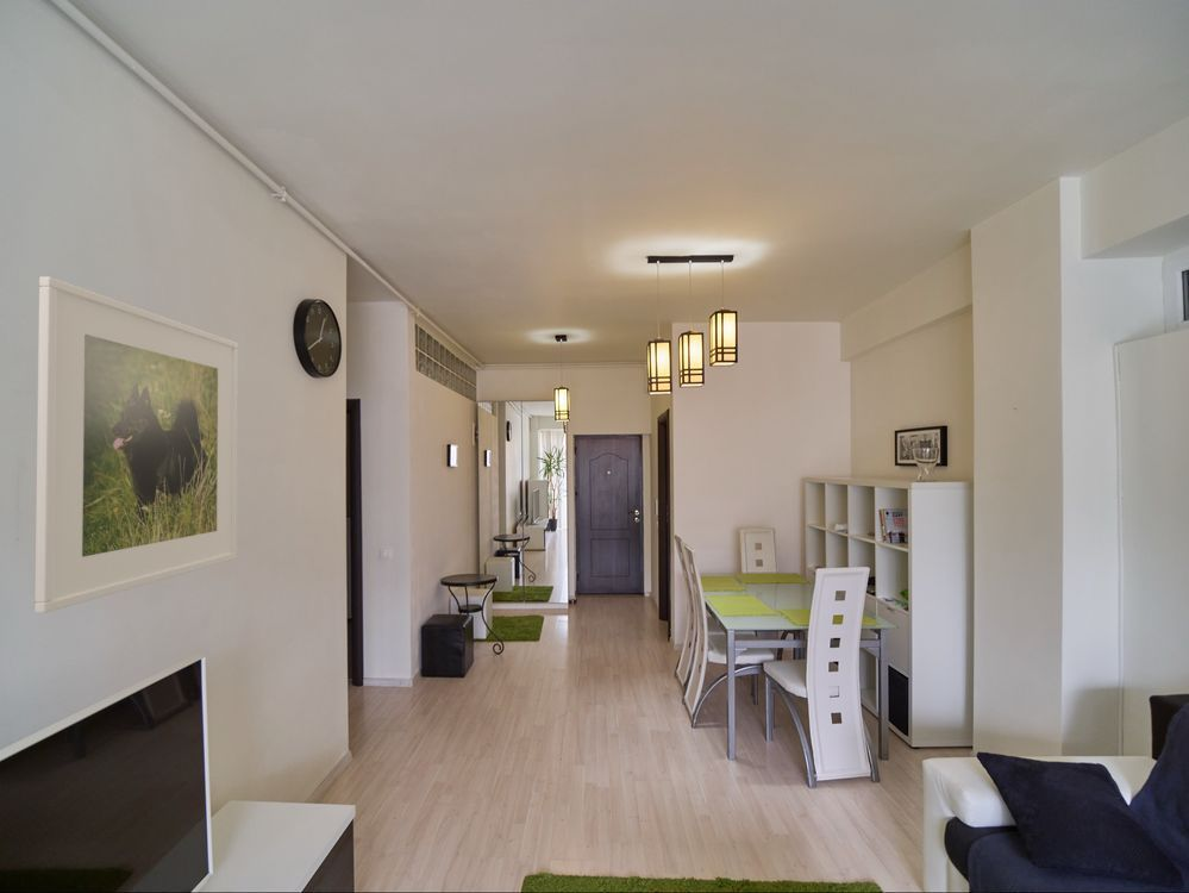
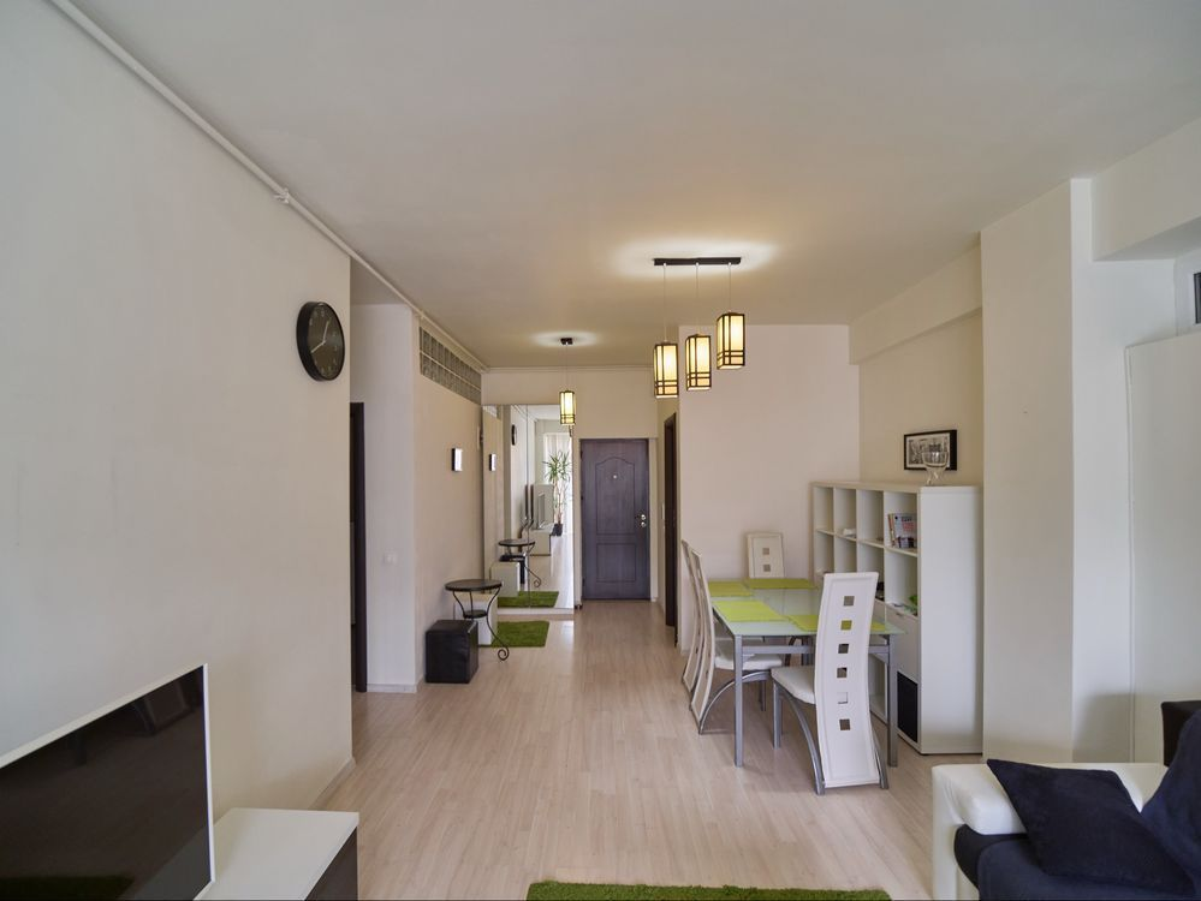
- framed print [33,275,239,614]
